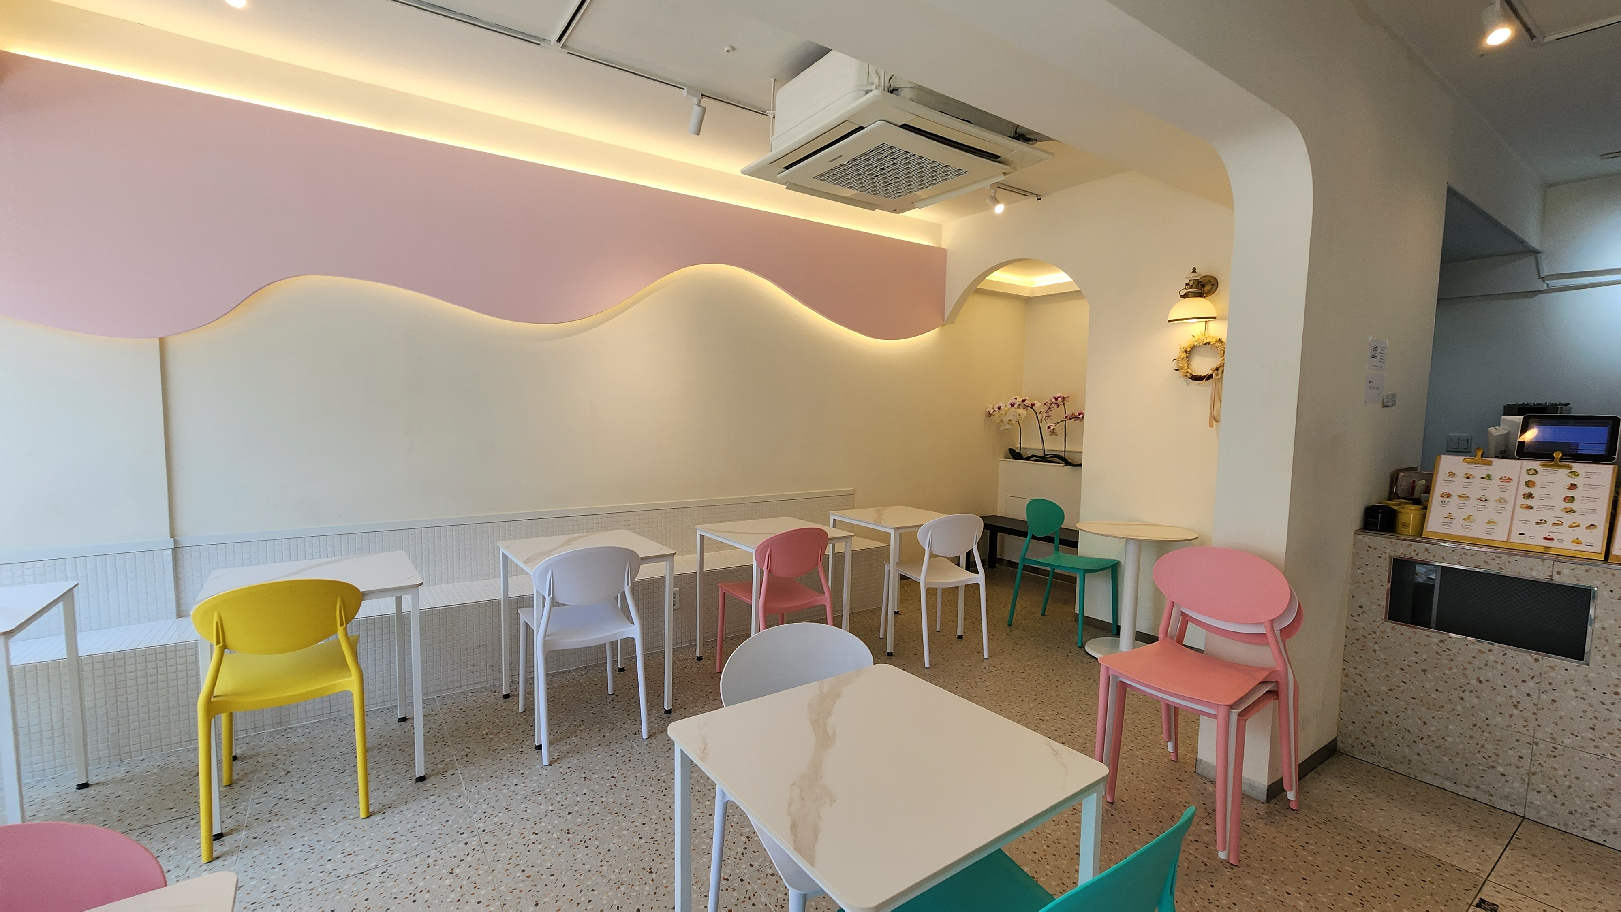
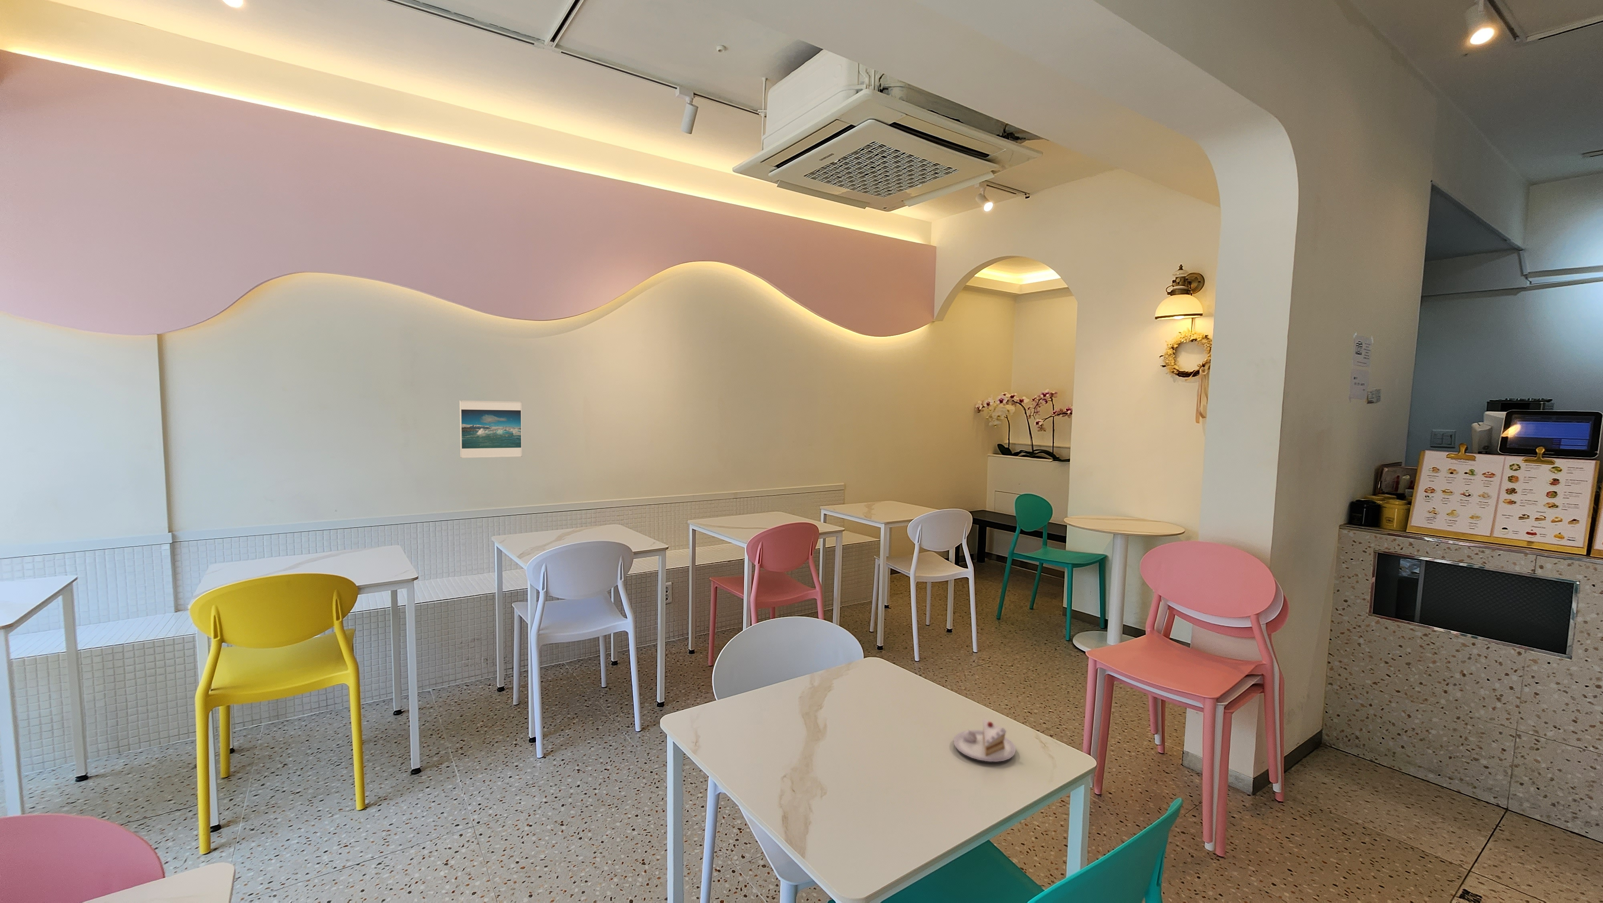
+ pastry [953,717,1016,762]
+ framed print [459,400,523,458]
